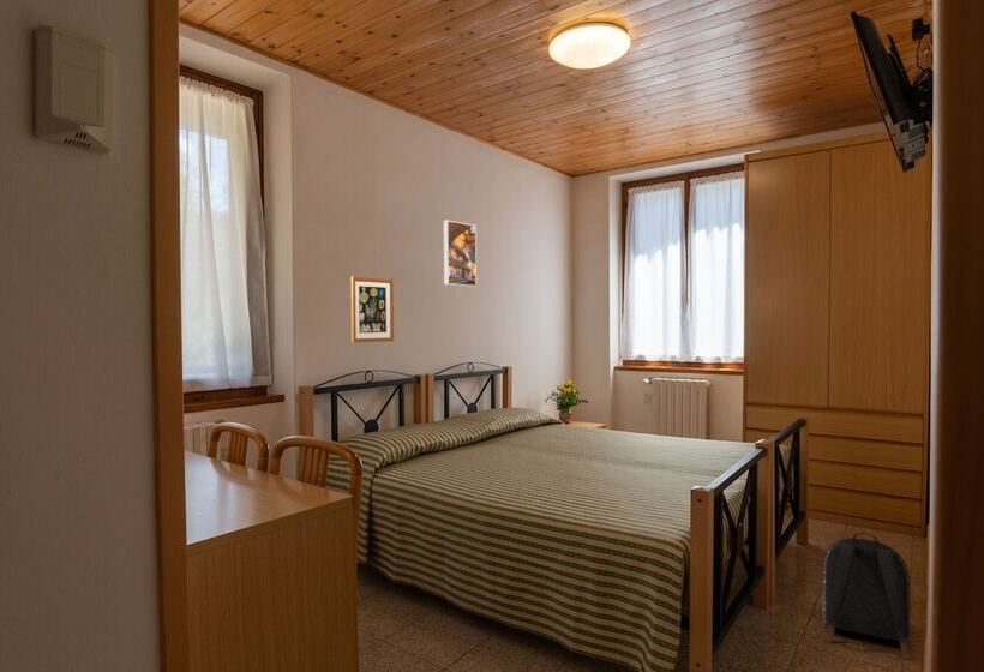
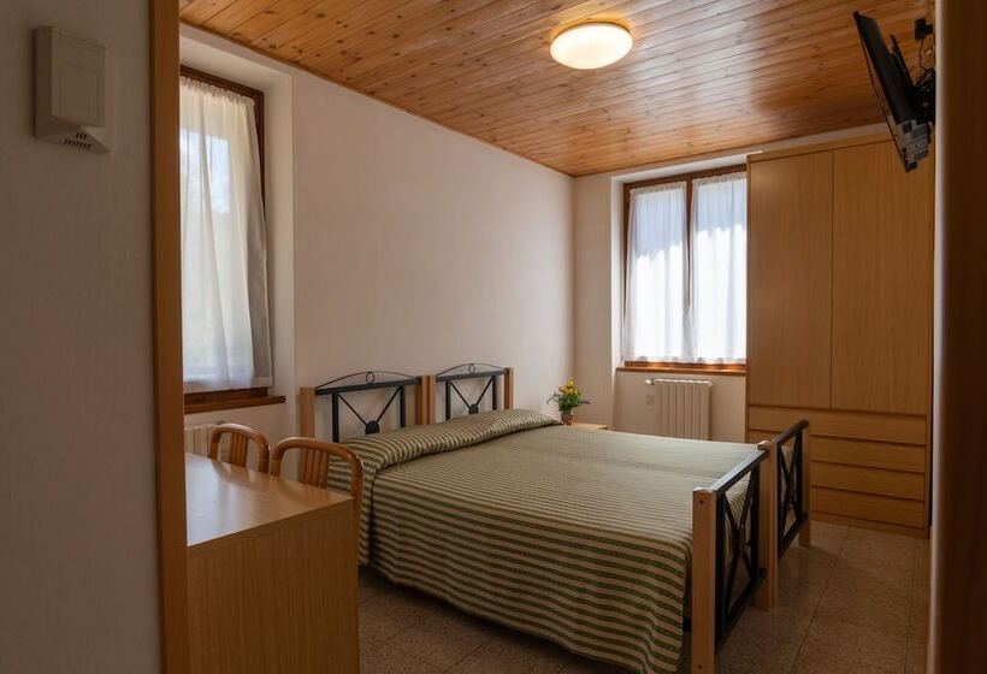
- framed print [443,220,478,288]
- wall art [350,275,395,343]
- backpack [821,532,913,660]
